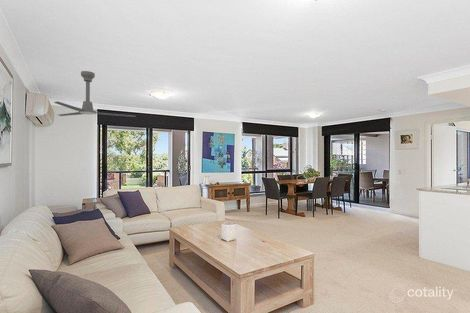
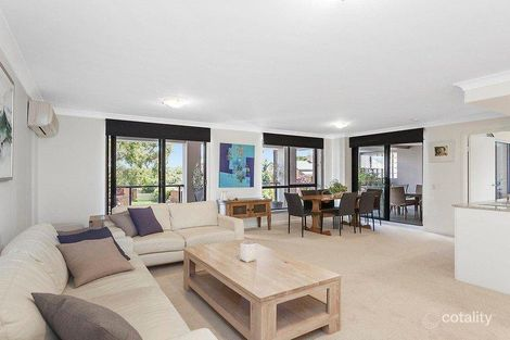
- ceiling fan [53,70,136,118]
